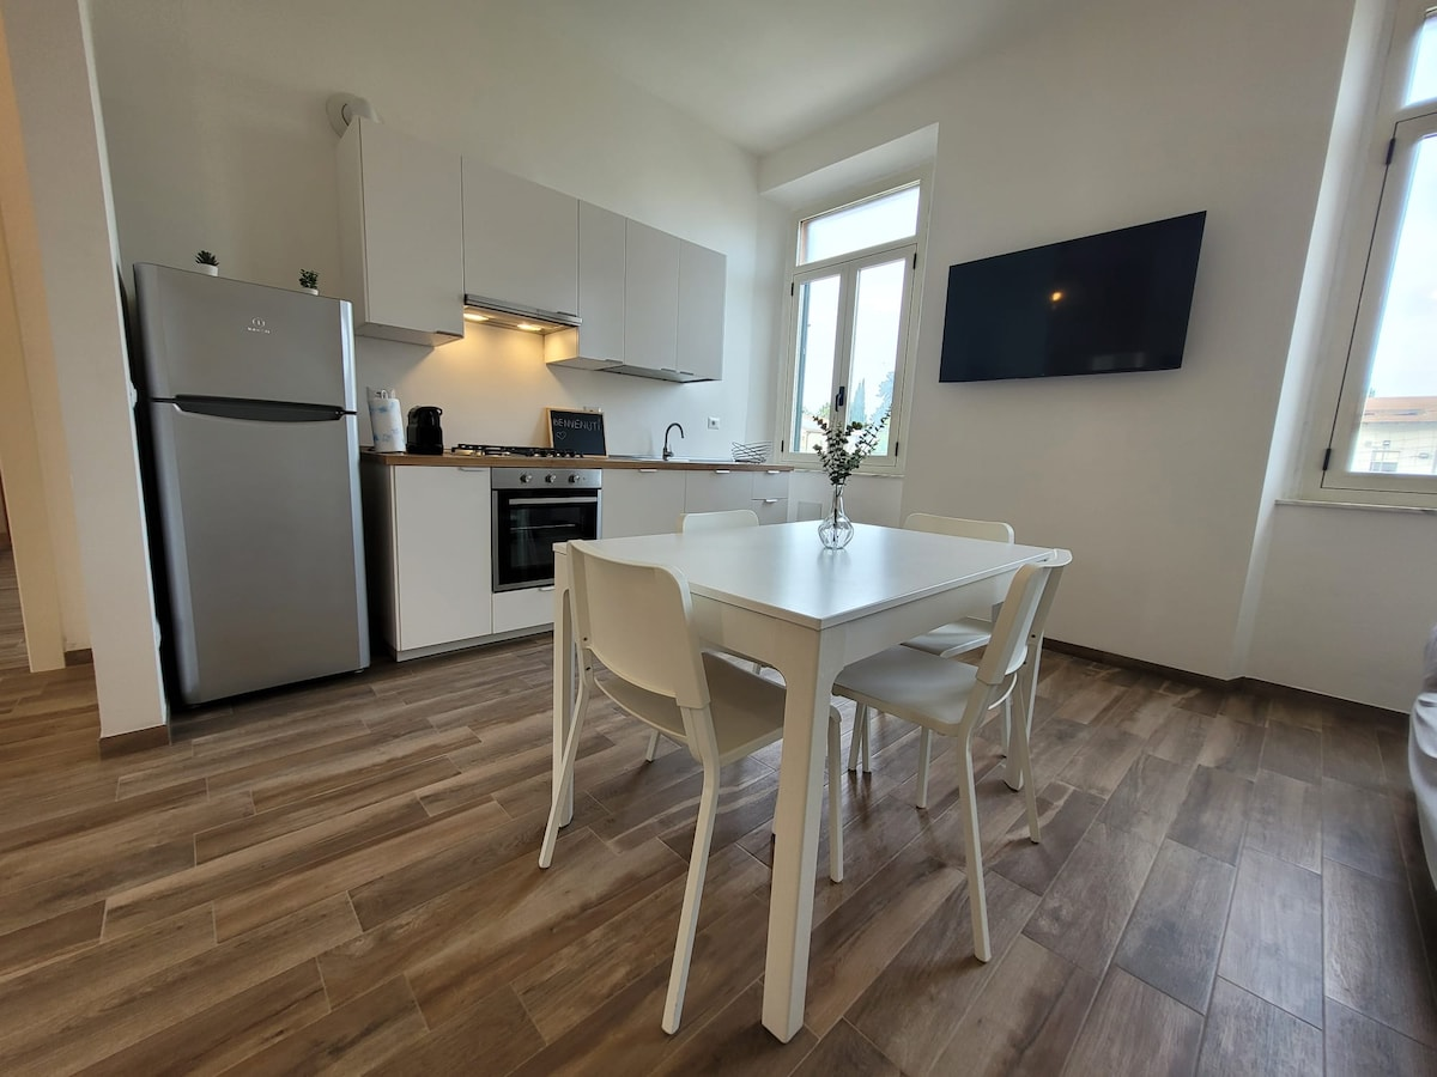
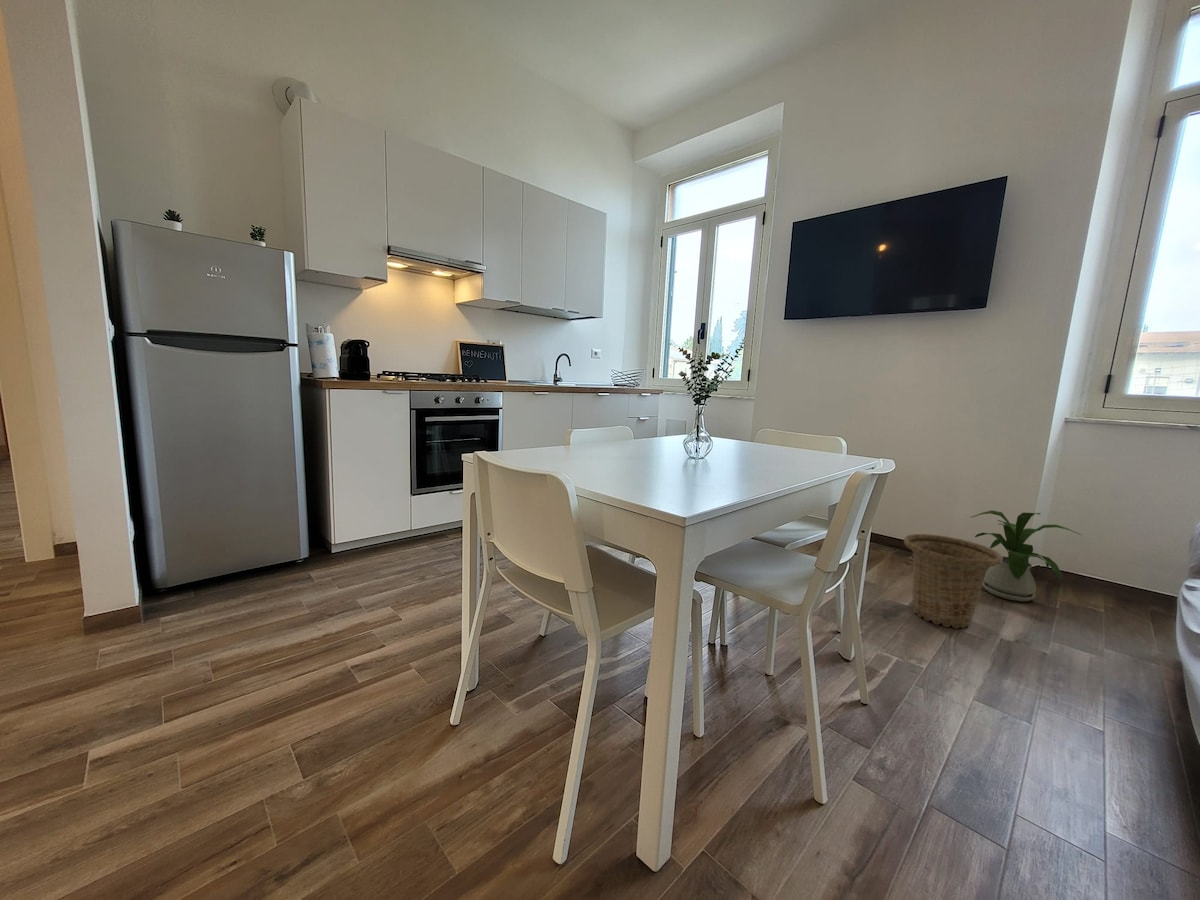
+ house plant [971,509,1082,602]
+ basket [903,533,1003,629]
